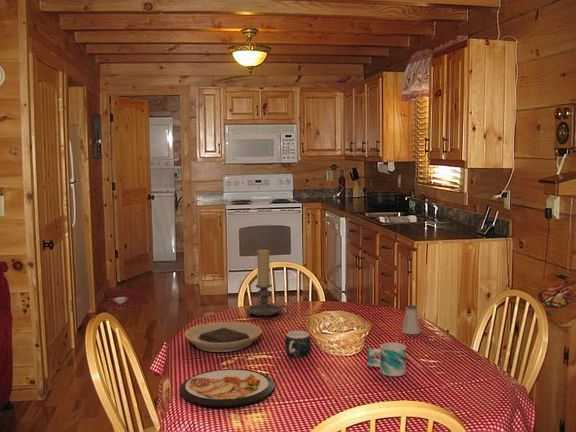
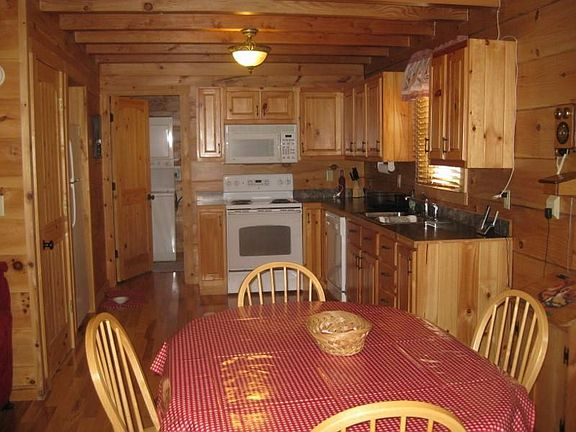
- dish [179,368,276,408]
- saltshaker [401,304,422,335]
- mug [284,330,312,358]
- mug [366,342,407,377]
- plate [183,321,263,353]
- candle holder [245,248,289,317]
